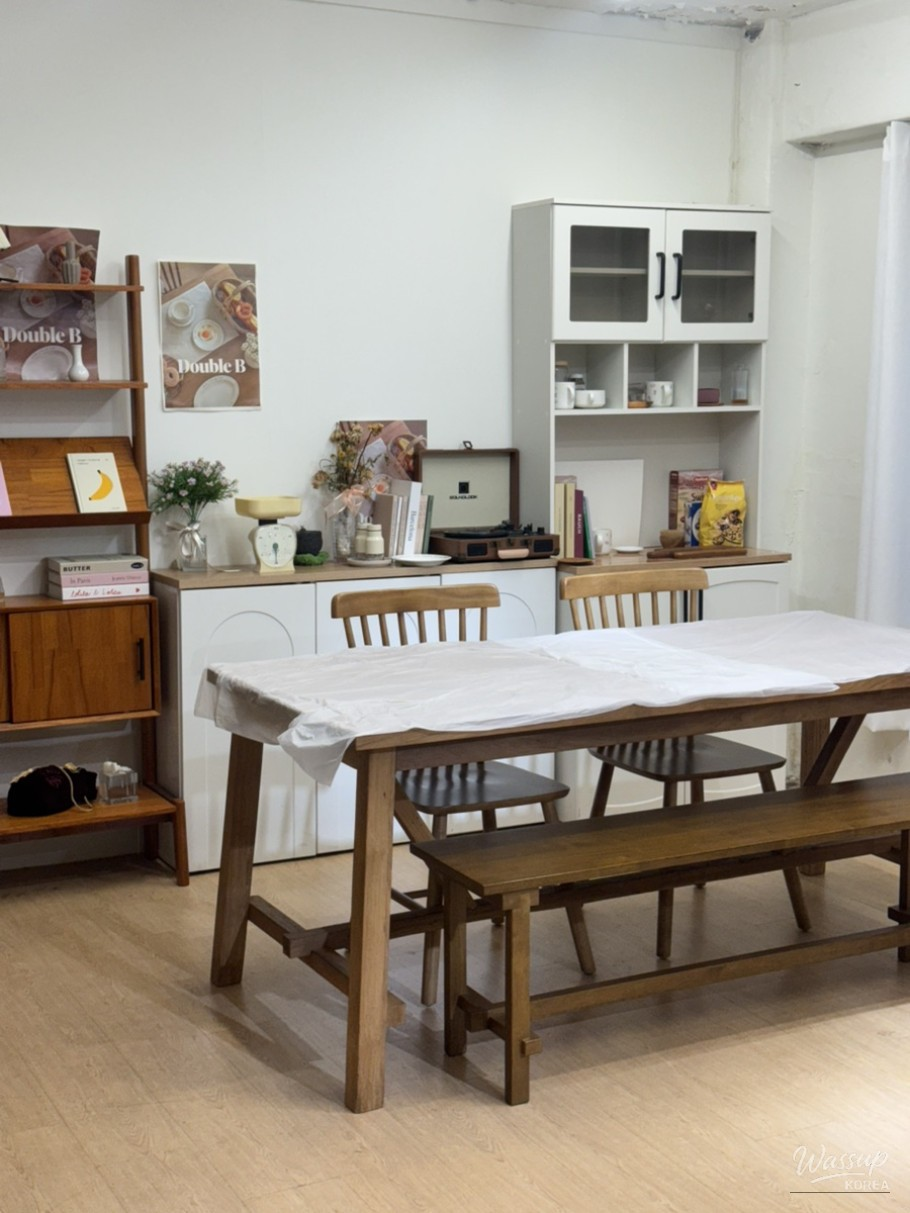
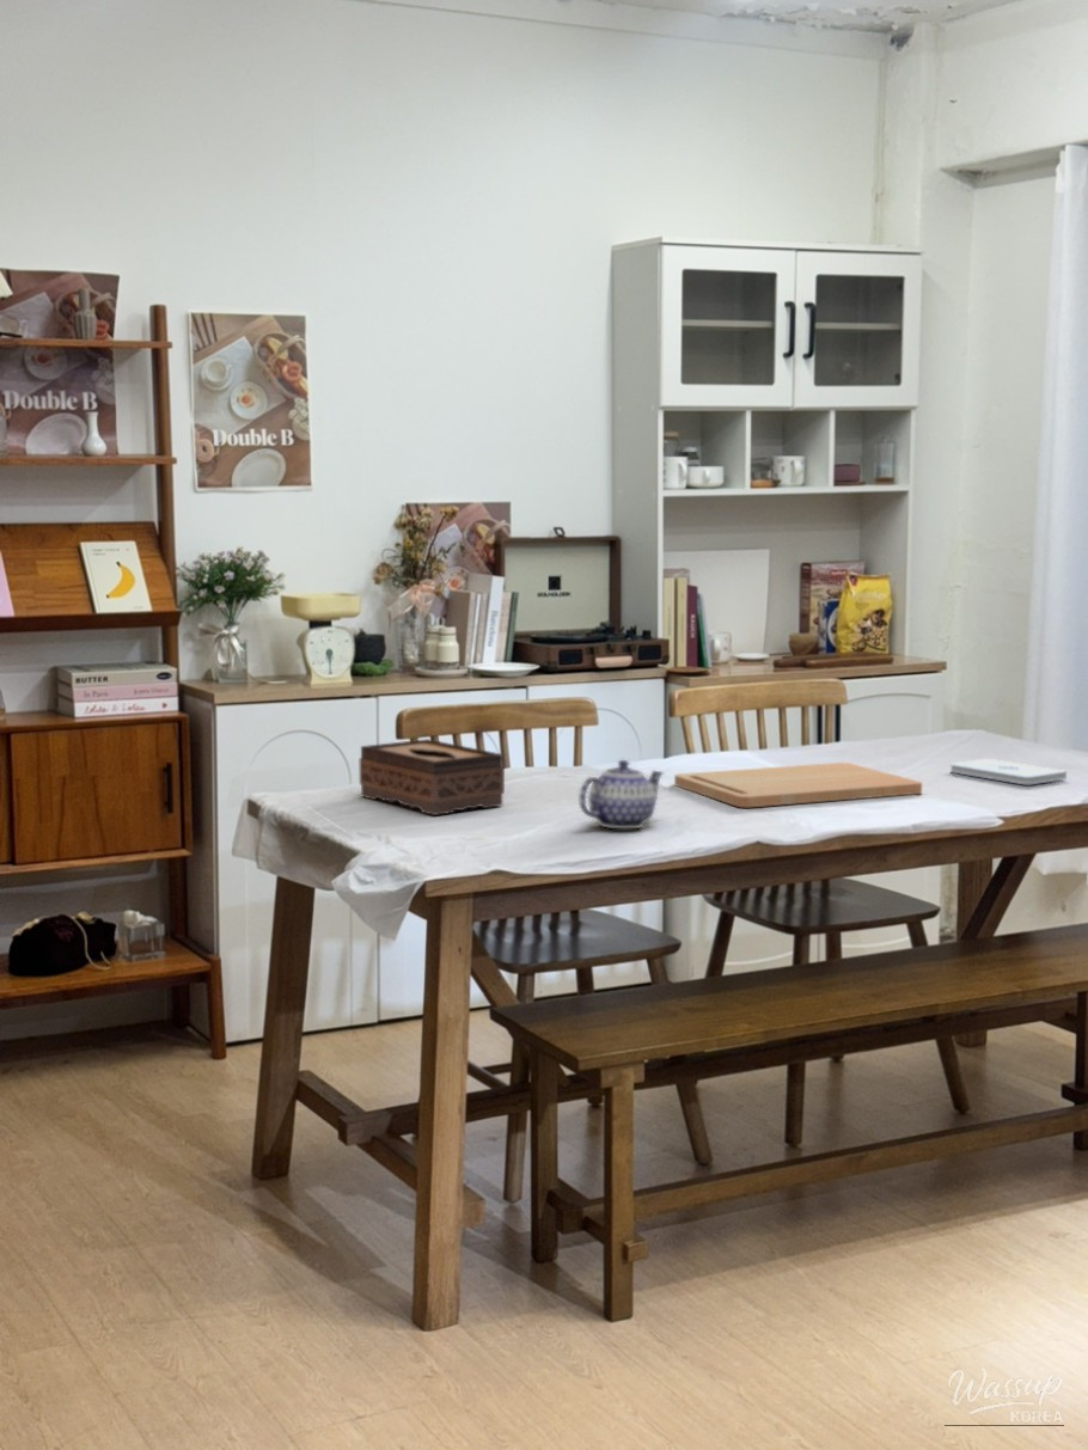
+ cutting board [673,761,923,809]
+ tissue box [359,738,506,816]
+ notepad [949,758,1068,785]
+ teapot [577,759,666,830]
